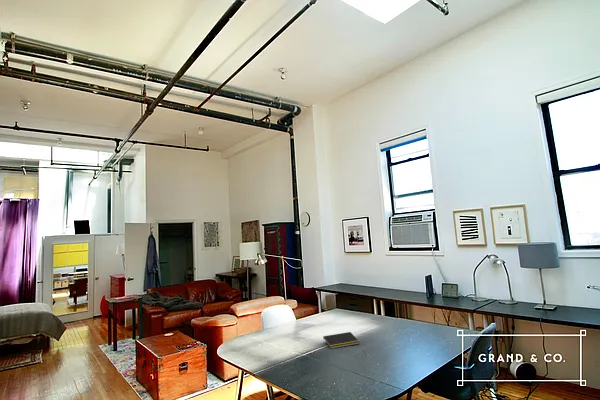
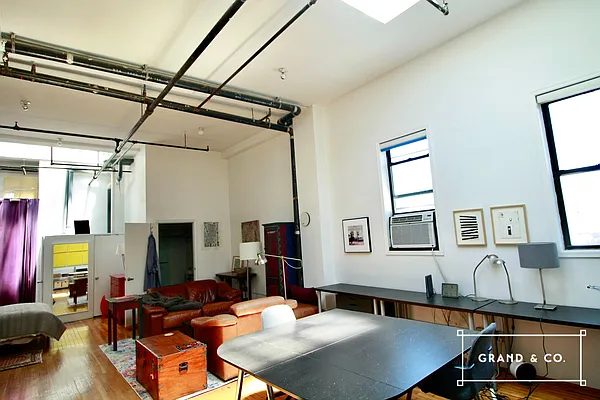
- notepad [322,331,361,349]
